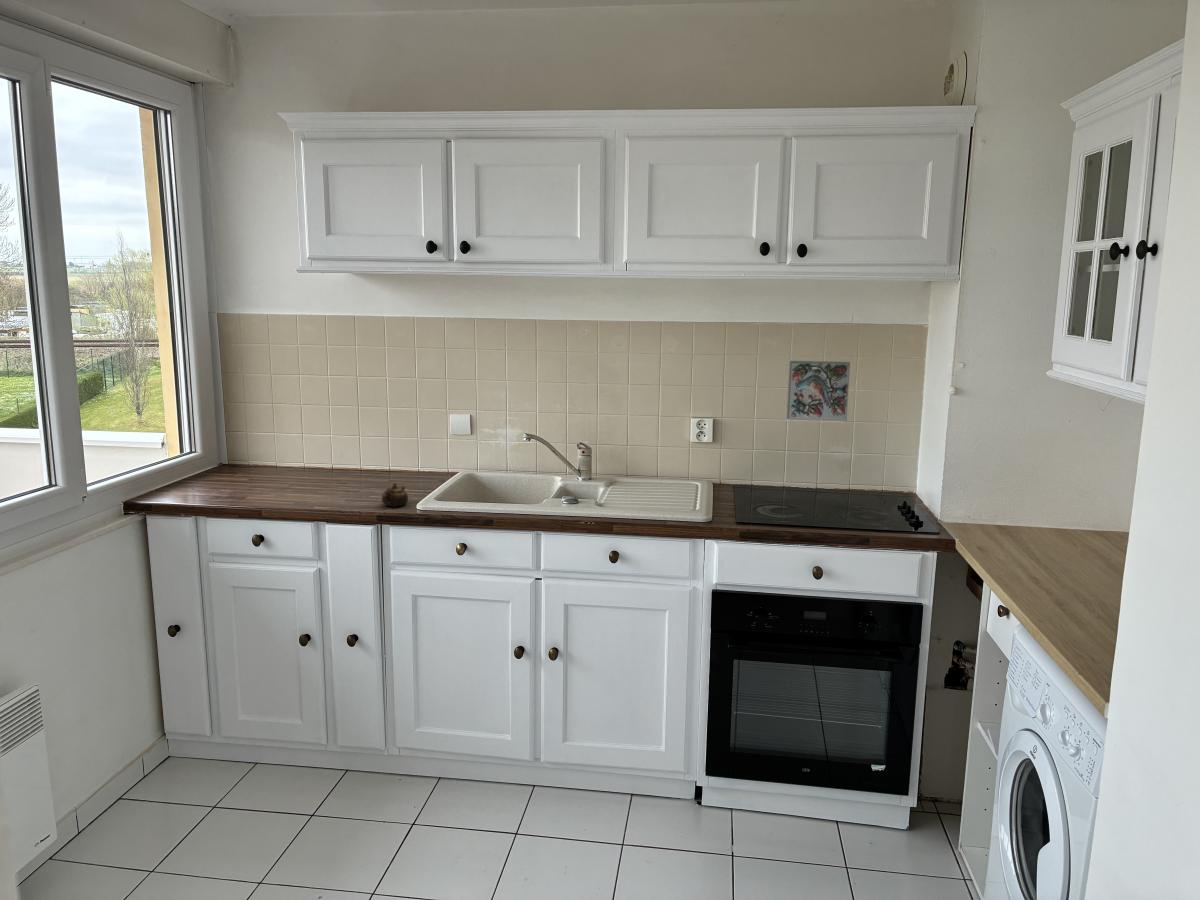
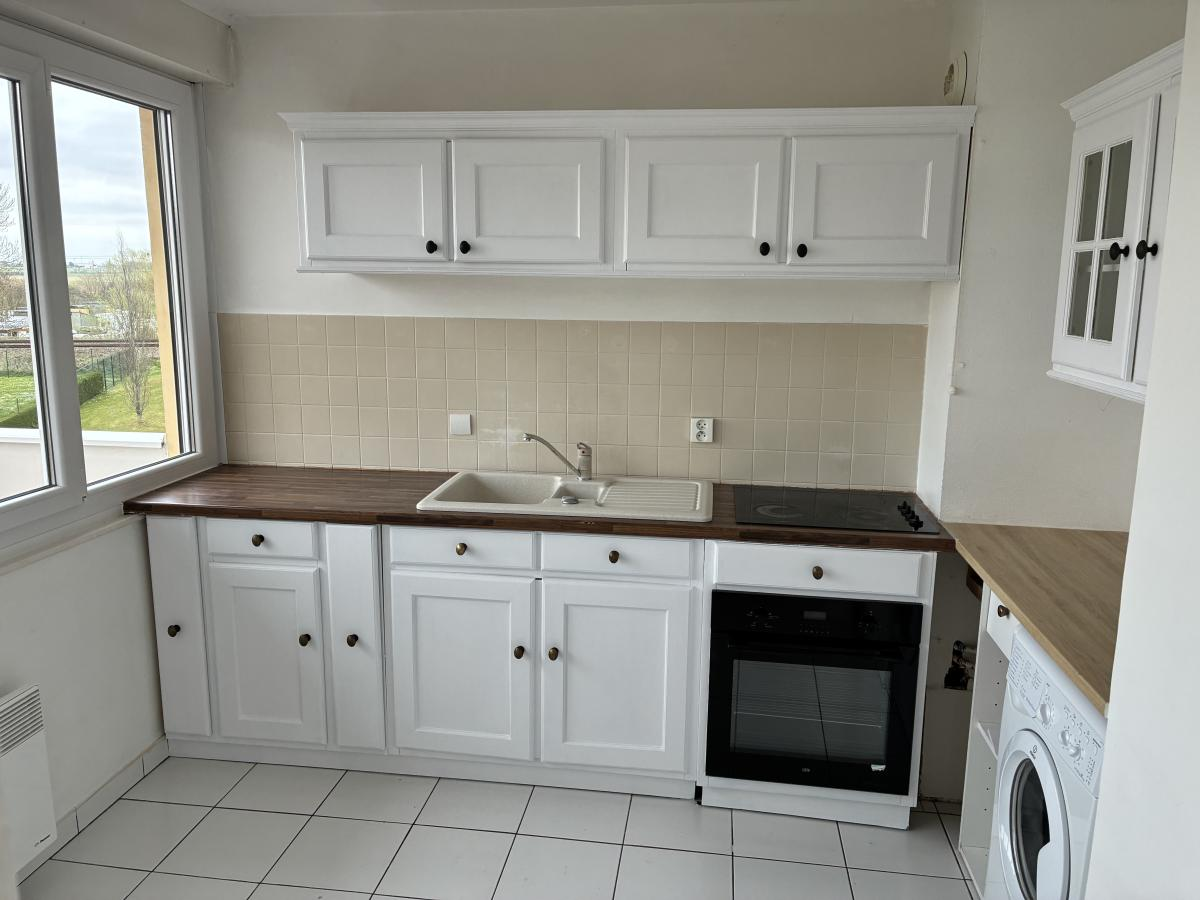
- decorative tile [786,360,851,421]
- teapot [381,482,409,508]
